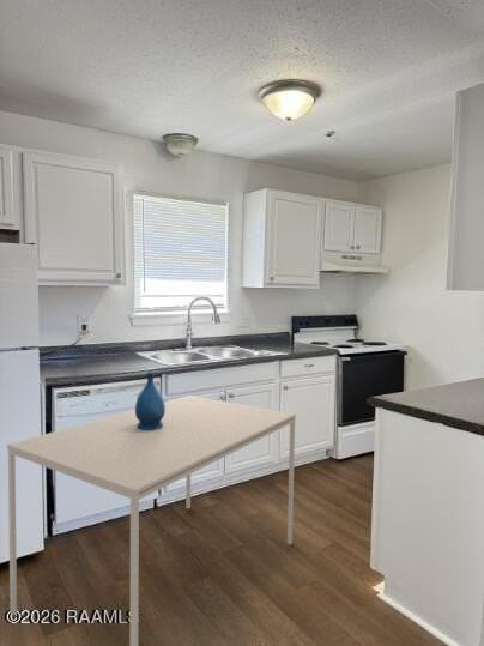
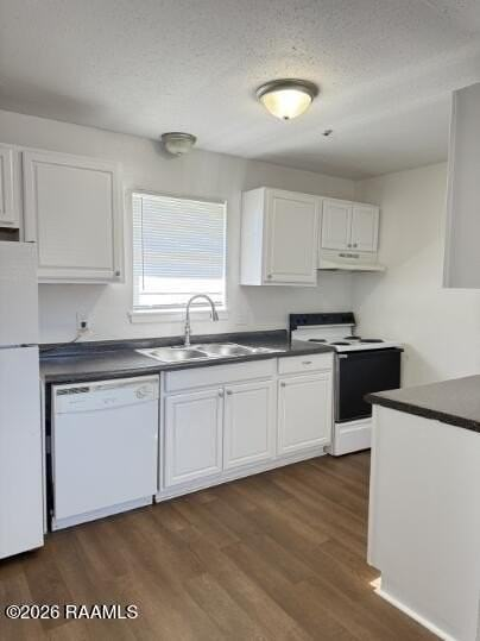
- dining table [6,394,297,646]
- vase [134,372,165,430]
